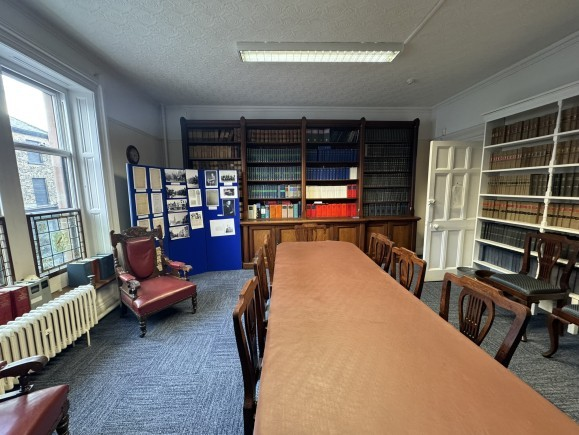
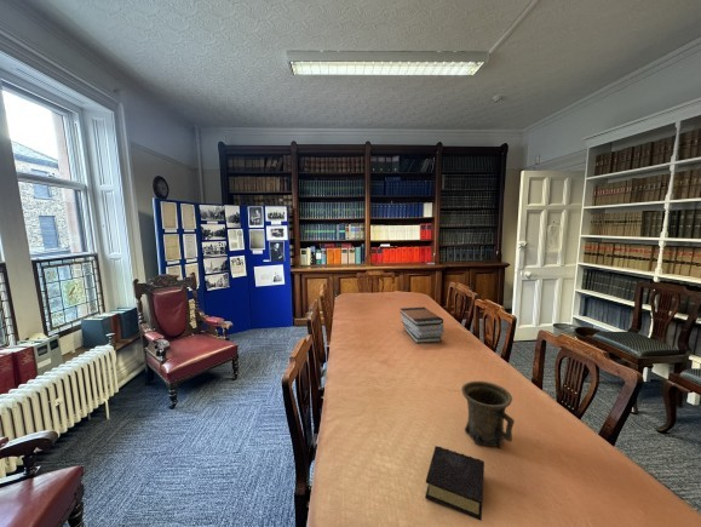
+ mug [460,380,516,449]
+ book [424,445,485,522]
+ book stack [398,305,446,344]
